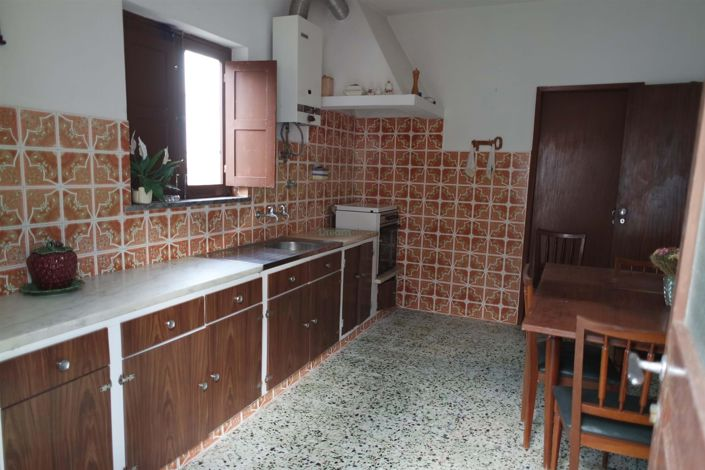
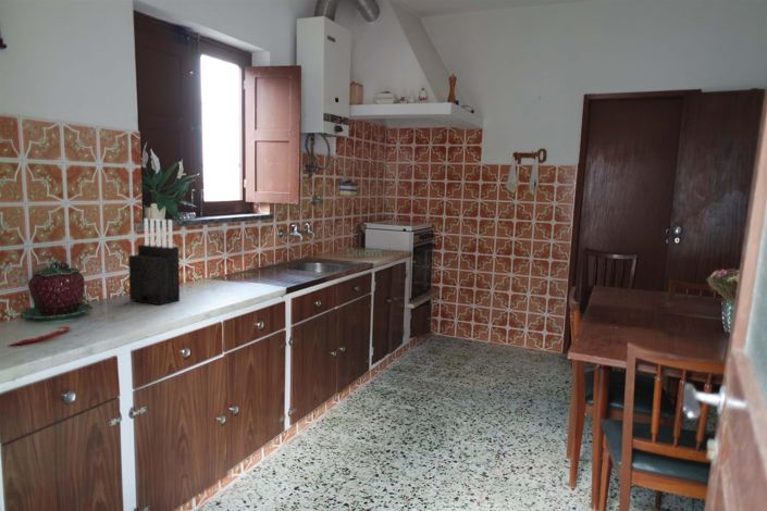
+ knife block [127,217,181,307]
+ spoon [8,325,72,347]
